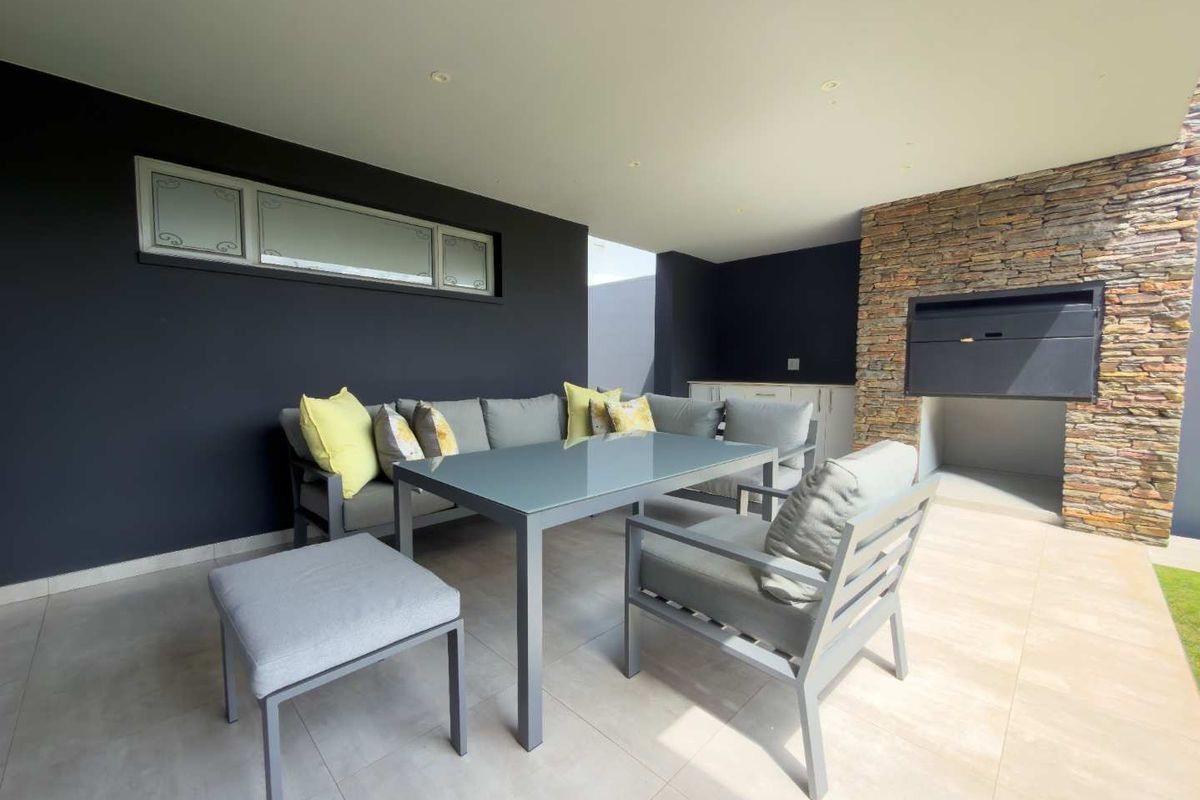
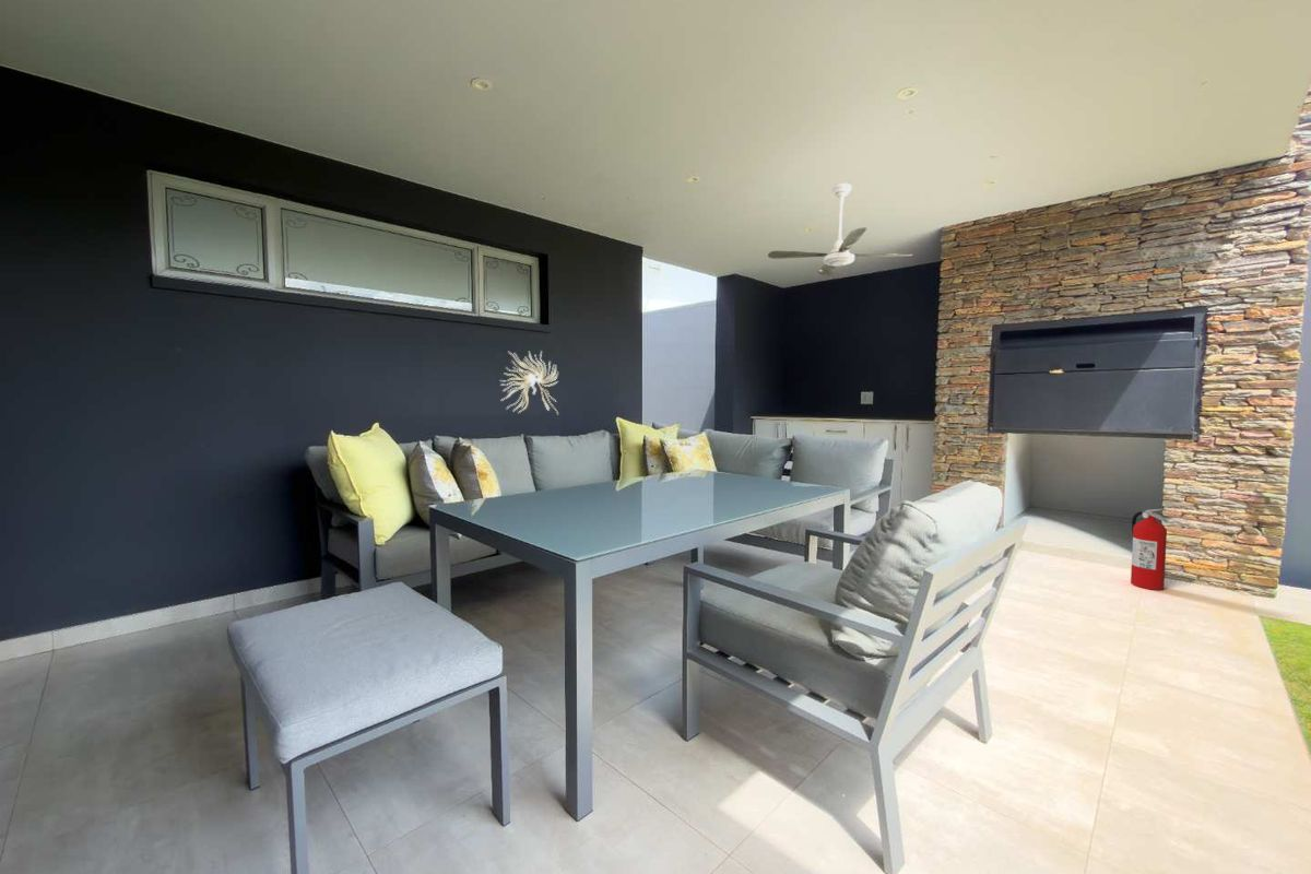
+ wall sculpture [499,350,559,415]
+ fire extinguisher [1130,508,1170,591]
+ ceiling fan [767,182,913,277]
